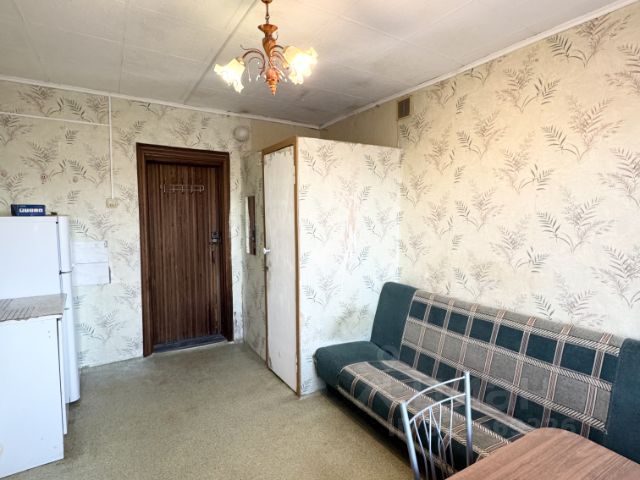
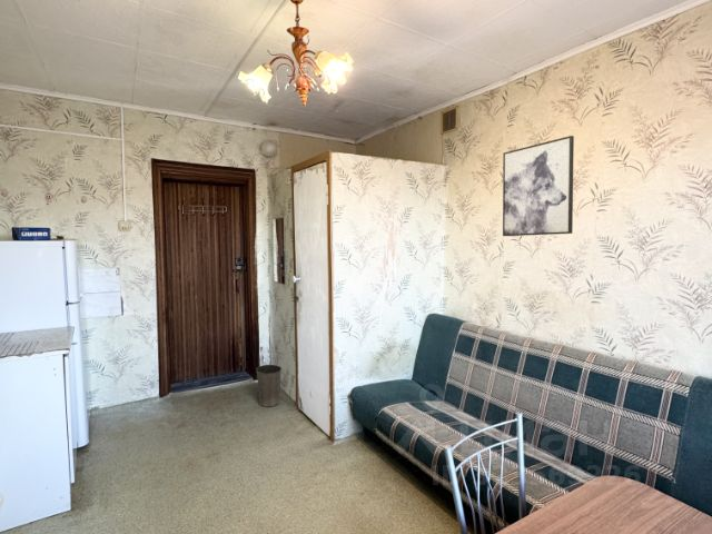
+ waste basket [255,364,283,408]
+ wall art [502,135,575,237]
